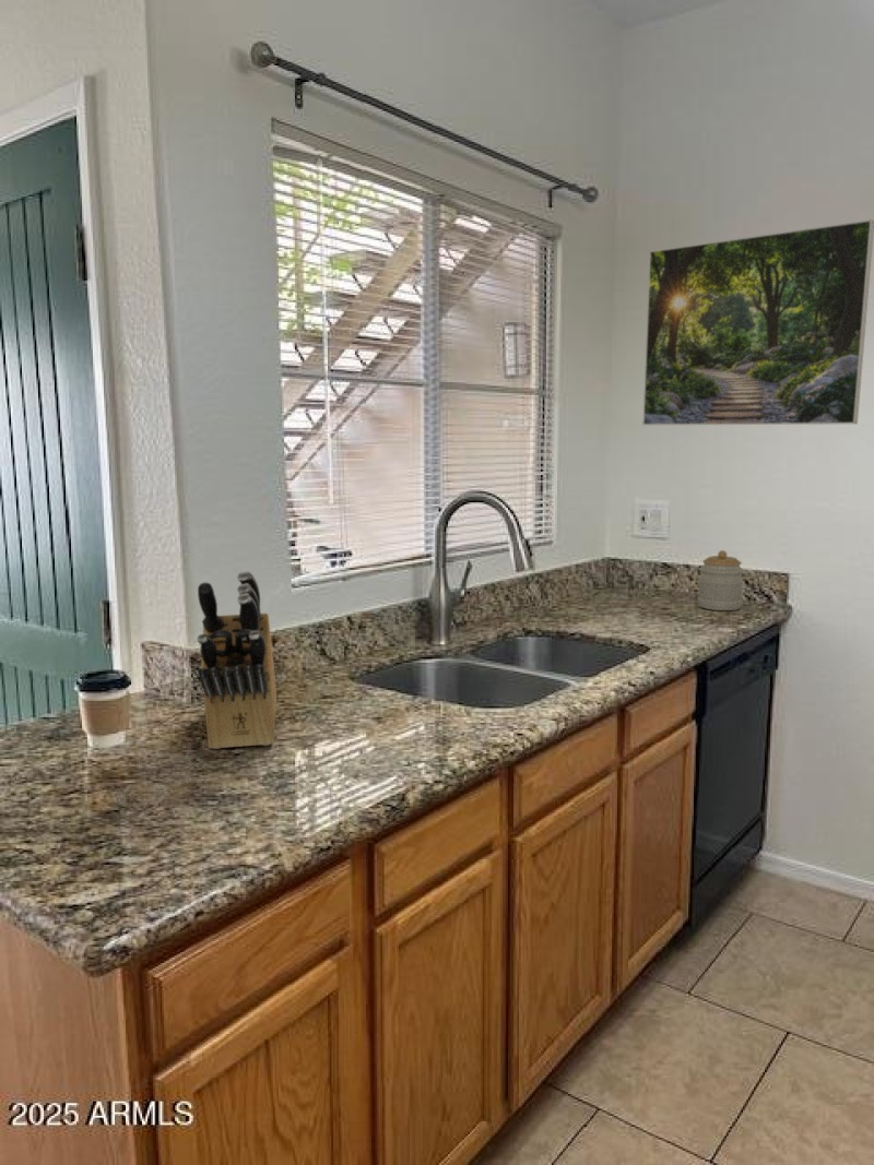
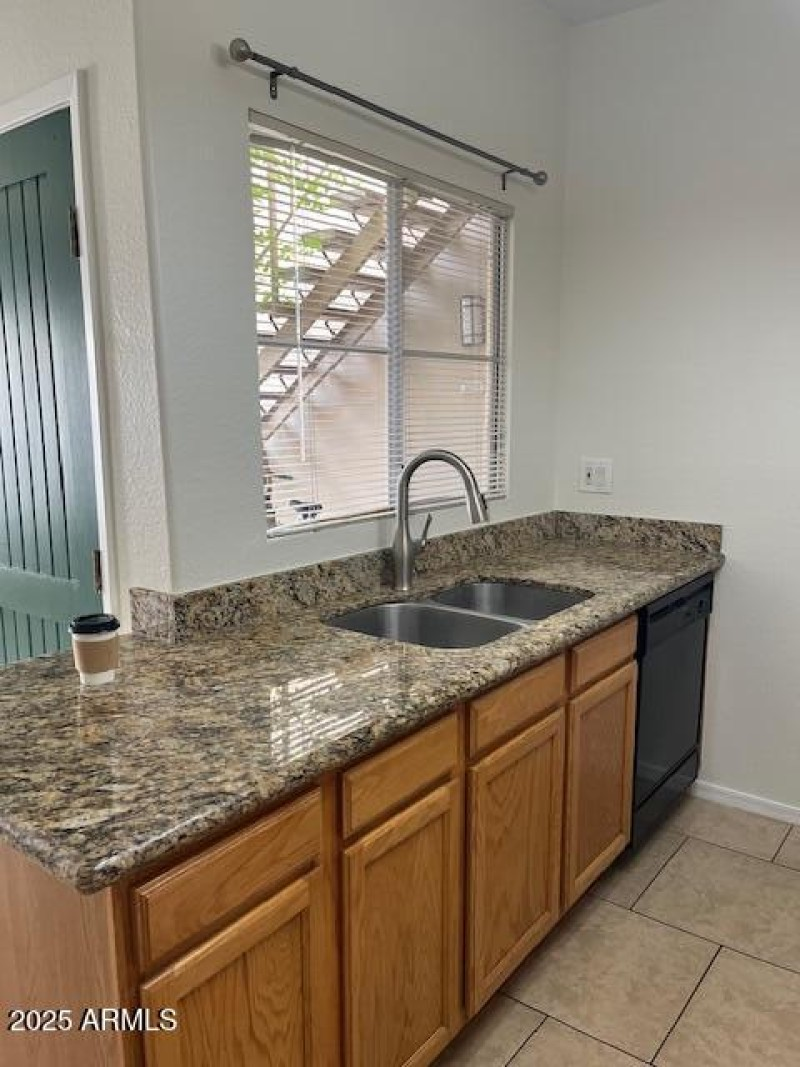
- knife block [196,570,277,750]
- jar [697,549,745,611]
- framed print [641,218,874,427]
